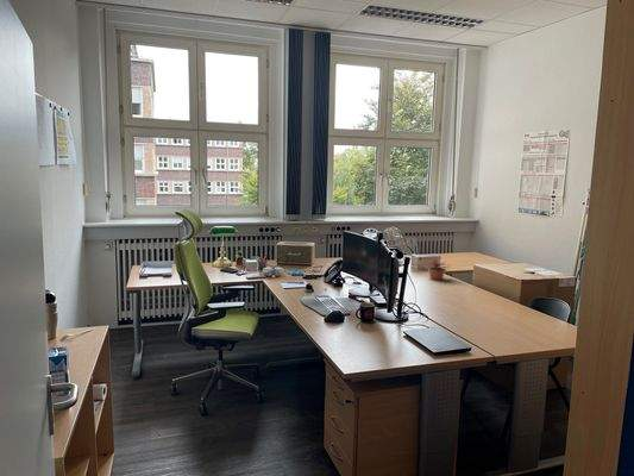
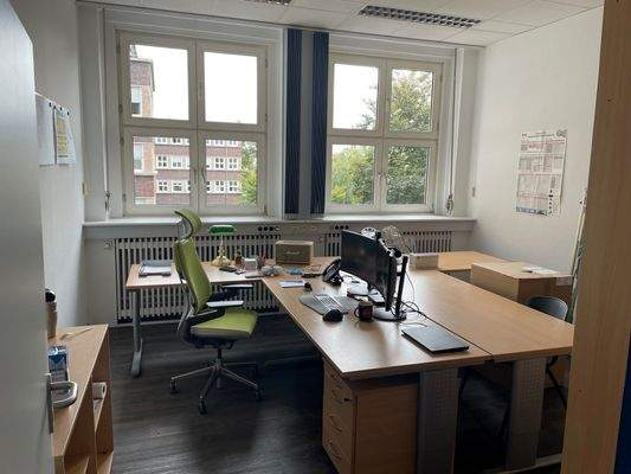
- potted plant [422,255,450,281]
